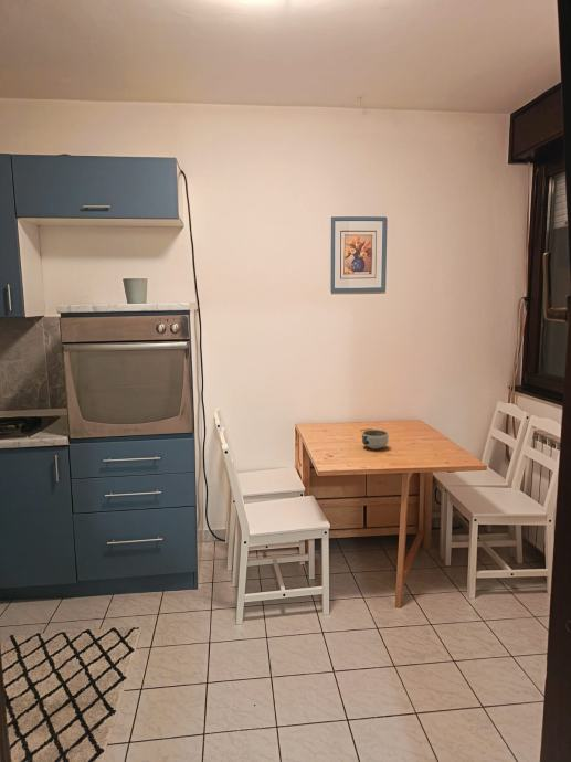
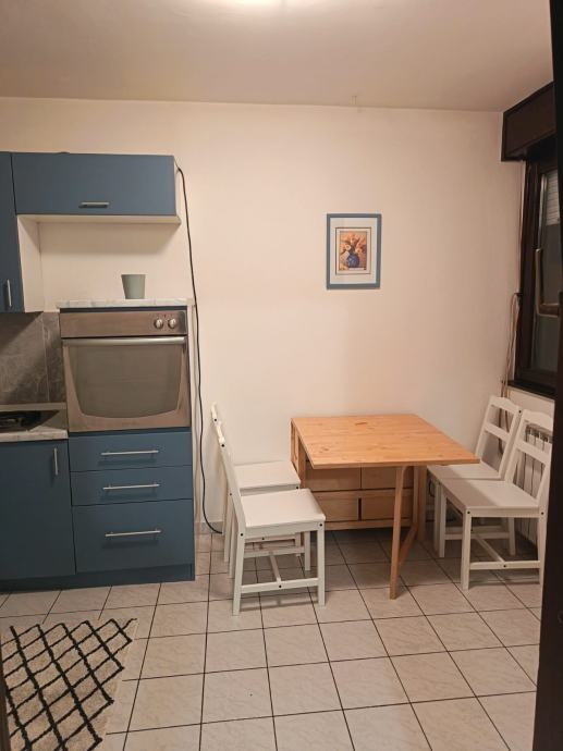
- bowl [361,428,390,451]
